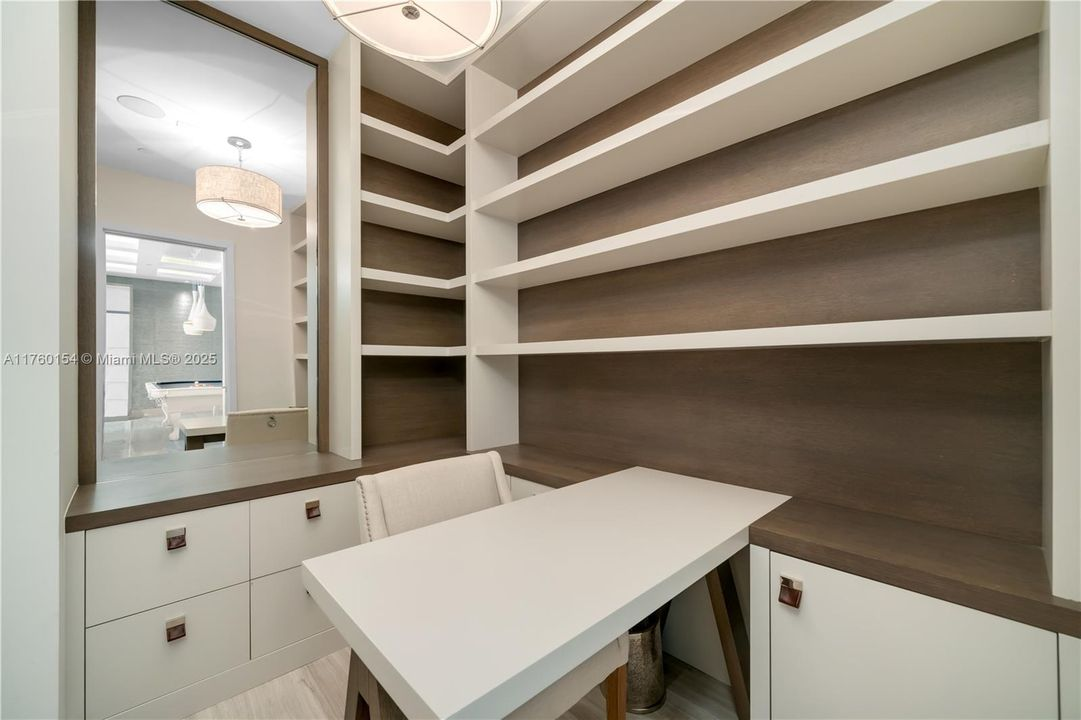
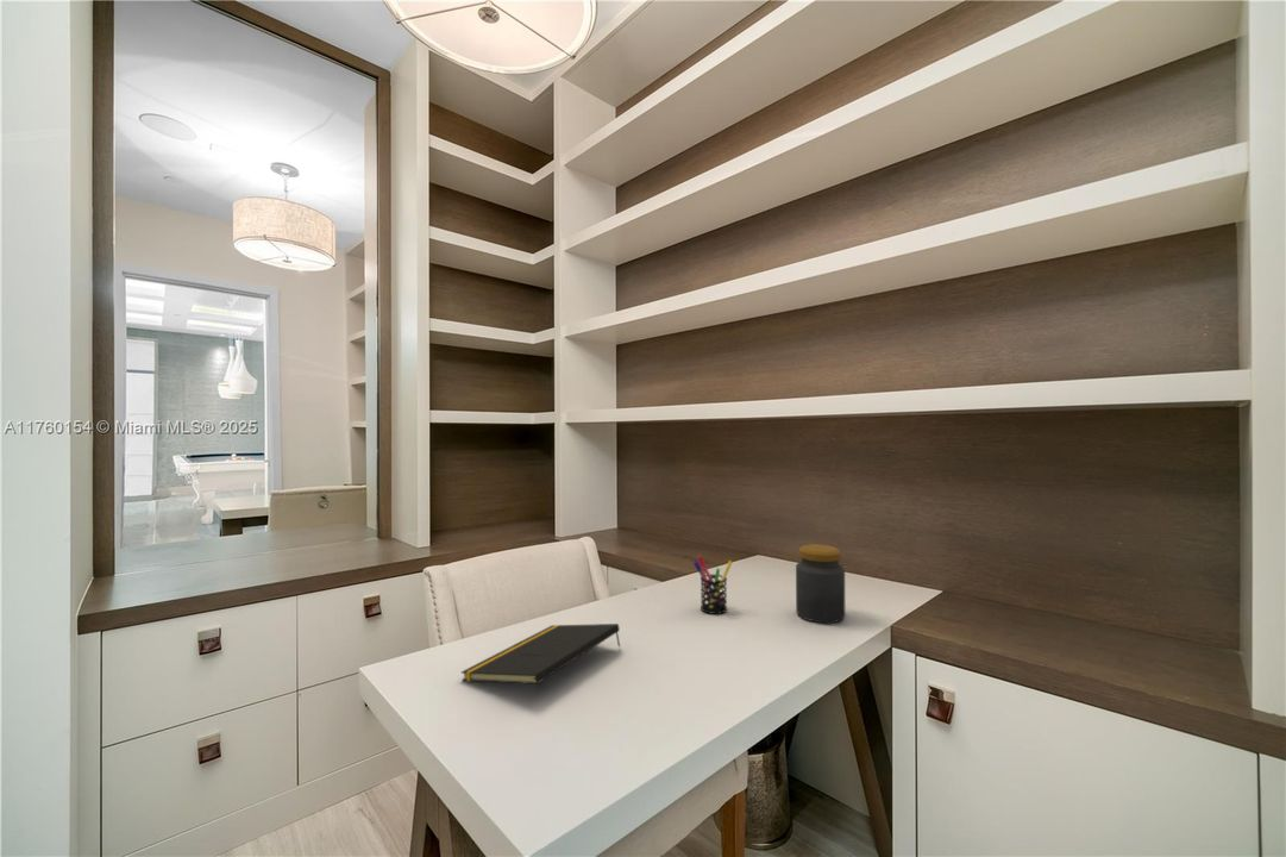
+ notepad [460,623,621,686]
+ jar [795,543,847,624]
+ pen holder [692,555,734,615]
